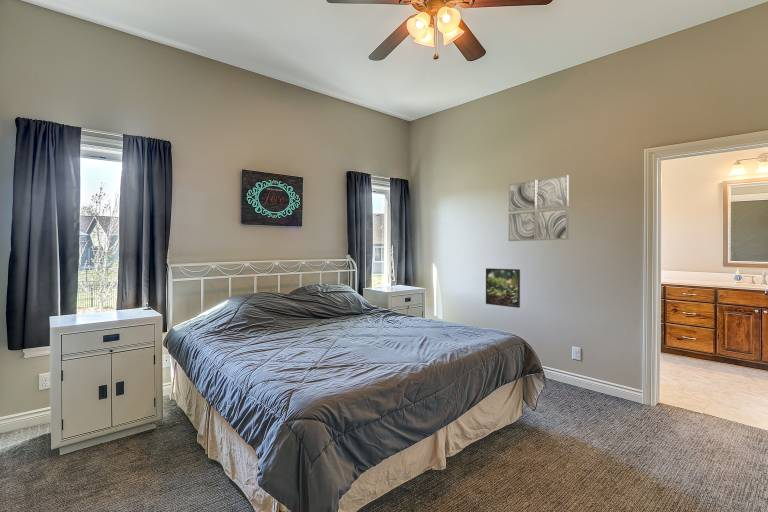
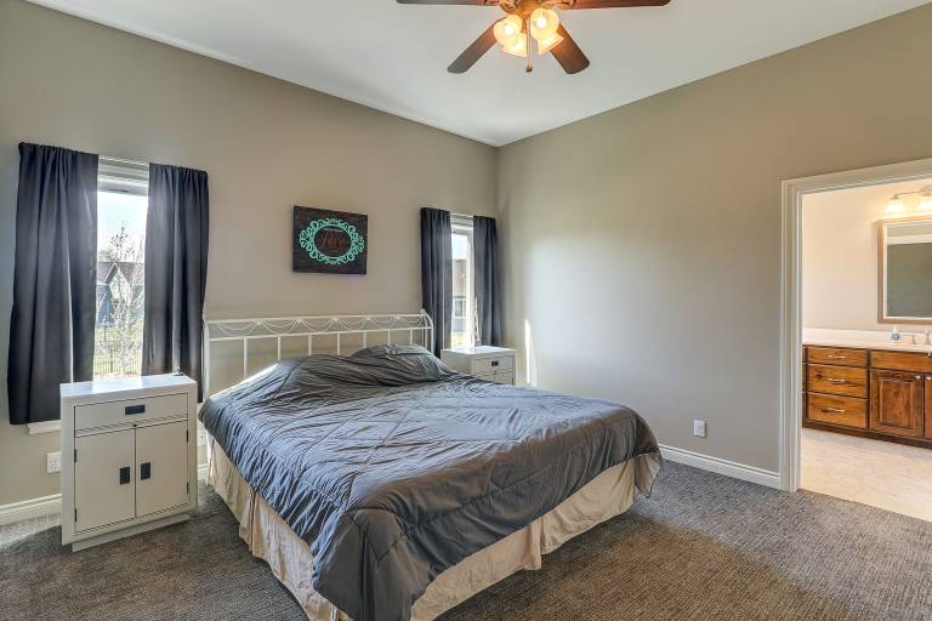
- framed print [485,267,521,309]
- wall art [508,174,570,242]
